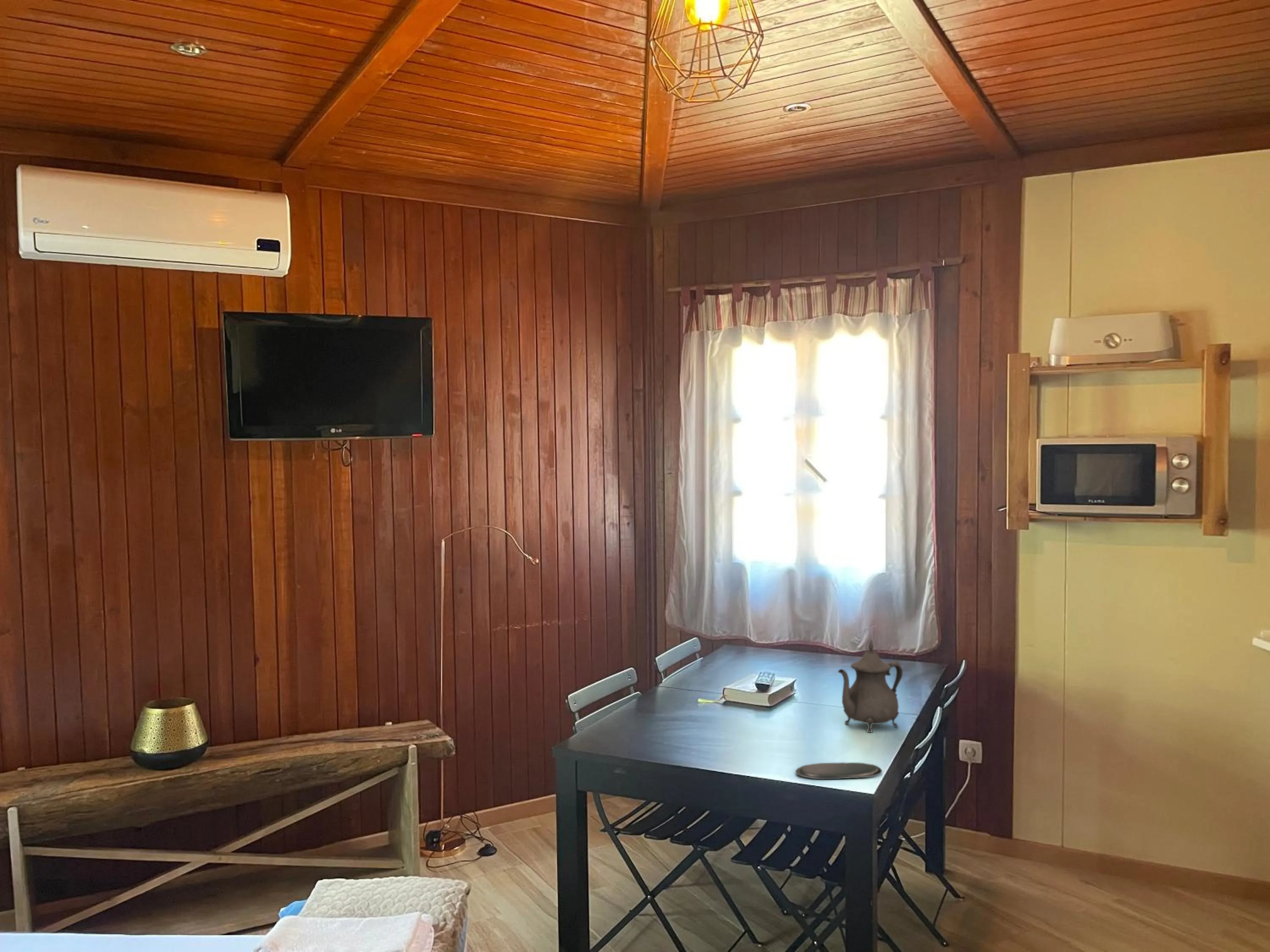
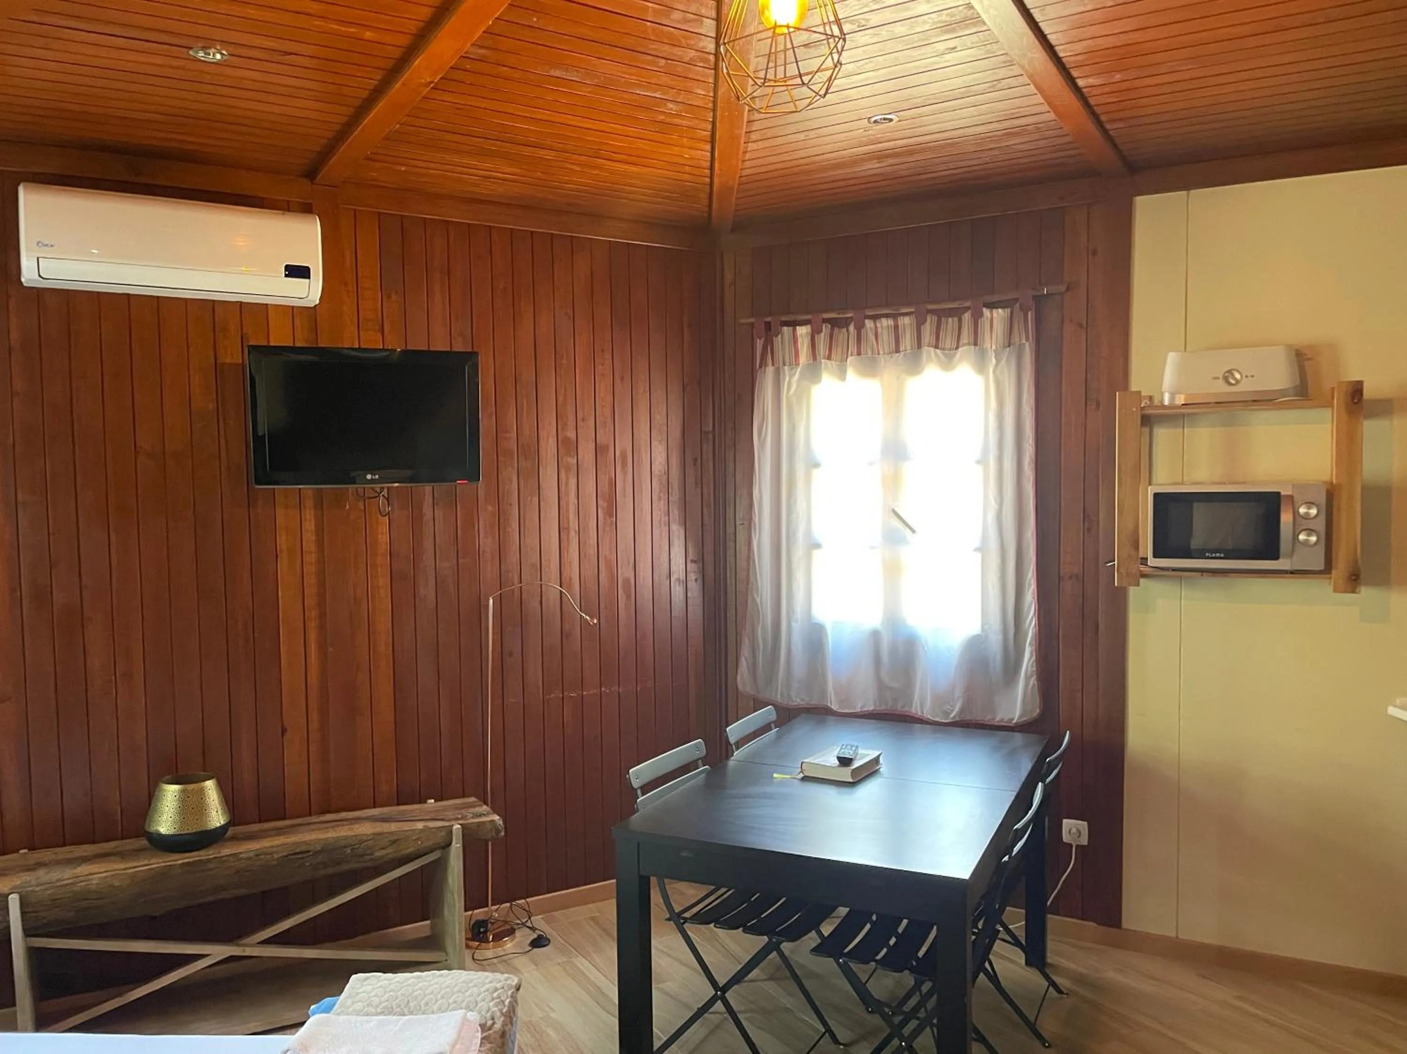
- oval tray [795,762,883,779]
- teapot [837,639,903,733]
